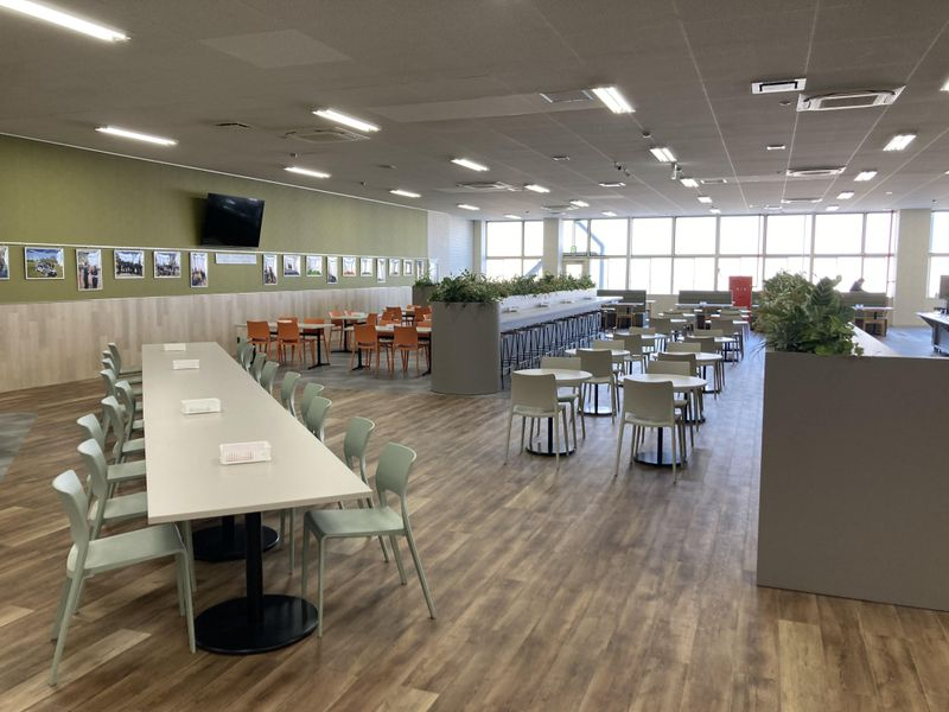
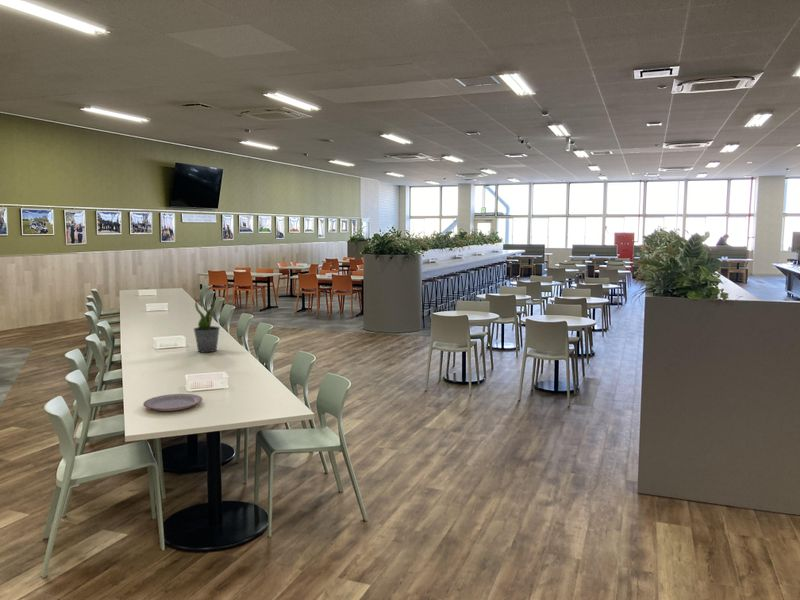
+ potted plant [193,294,221,353]
+ plate [142,393,203,412]
